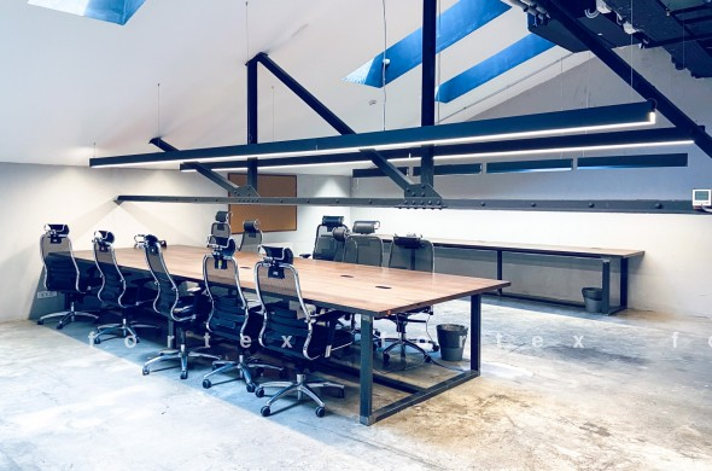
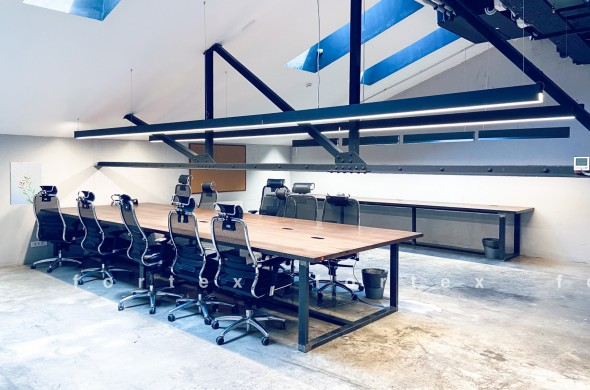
+ wall art [9,161,43,206]
